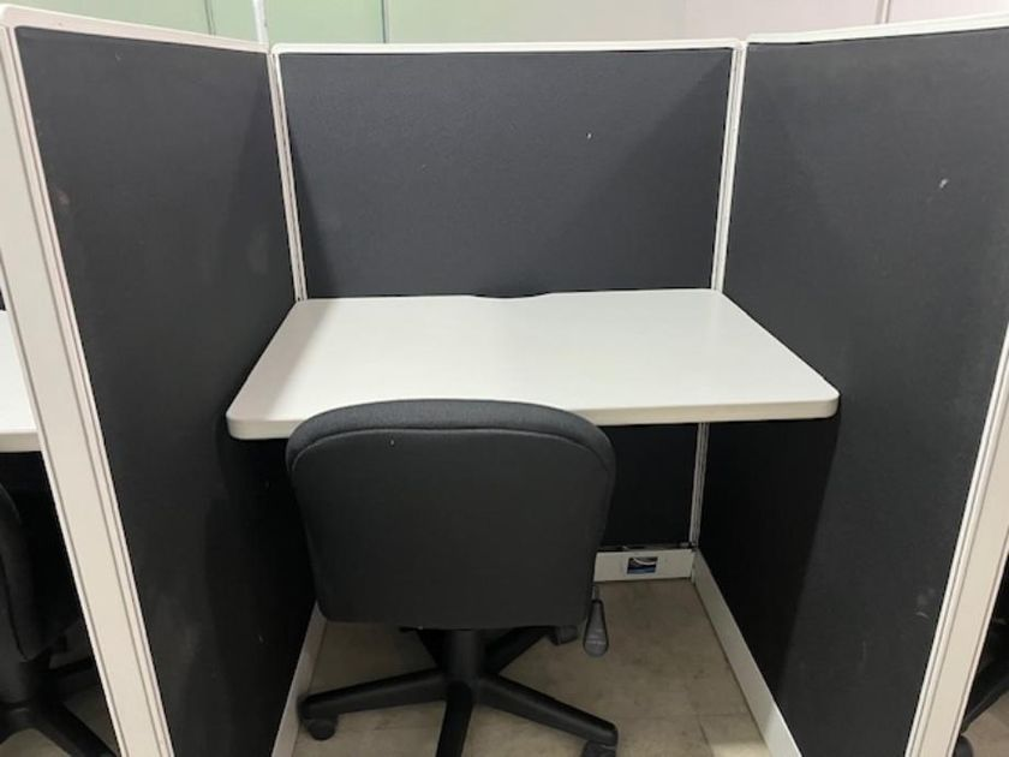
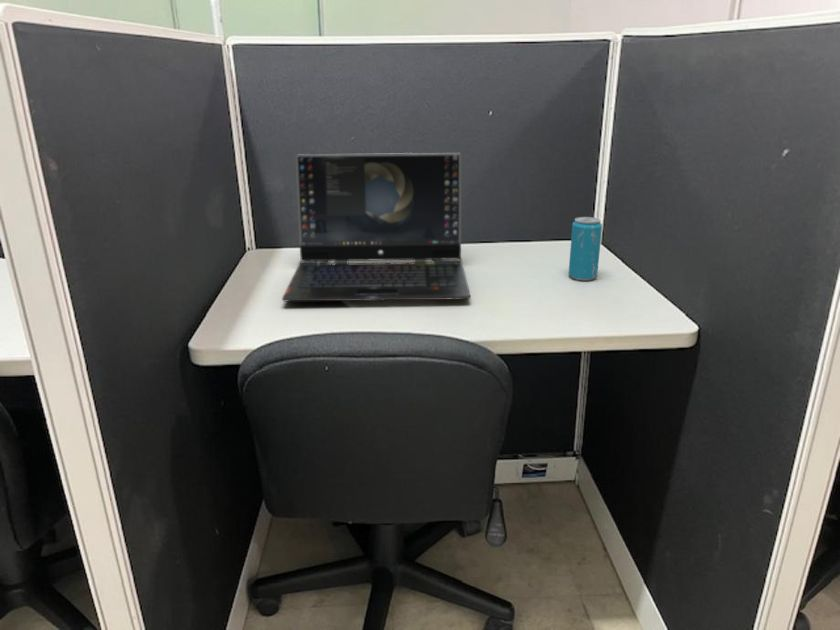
+ laptop computer [281,152,471,302]
+ beverage can [568,216,603,281]
